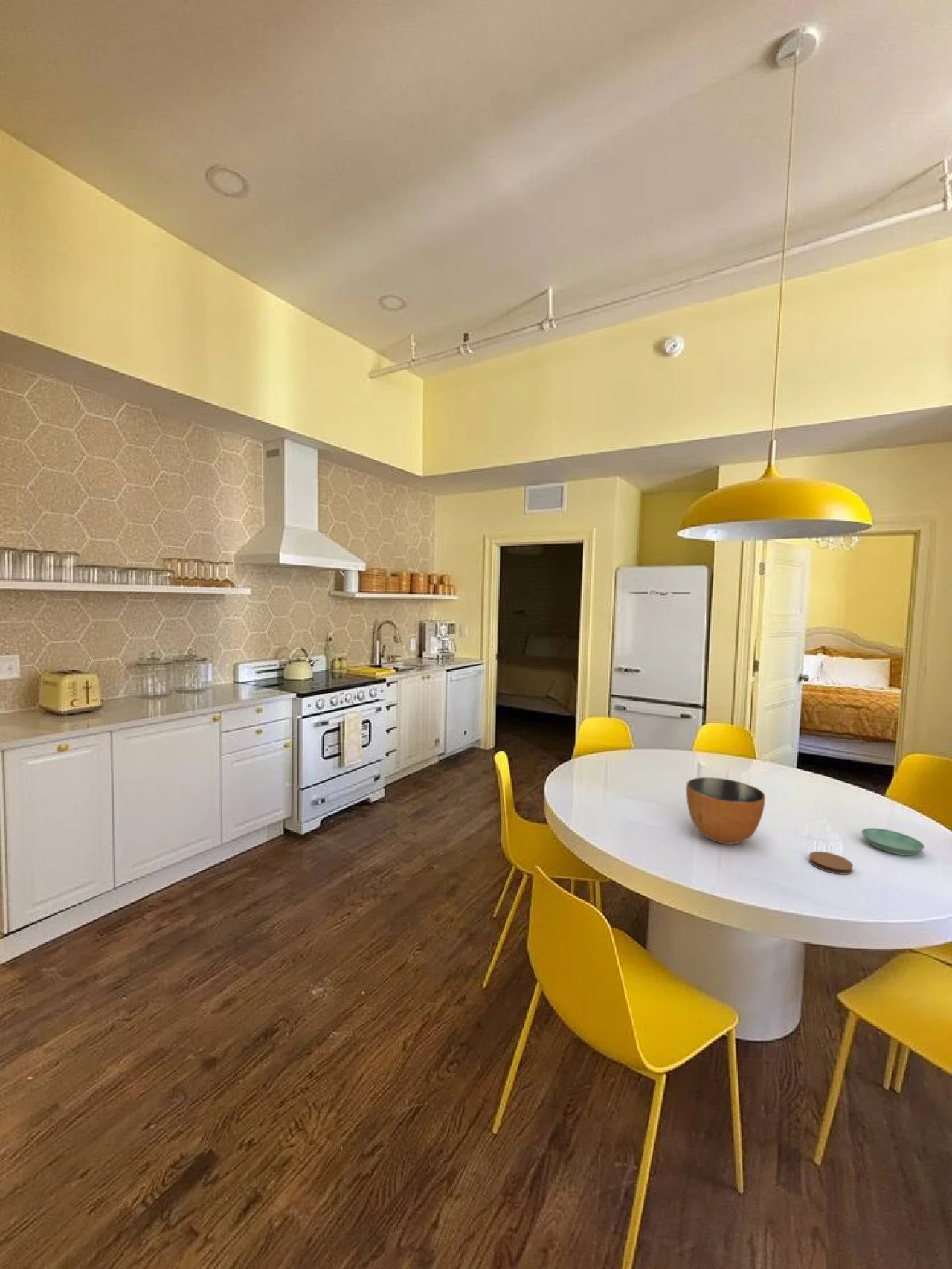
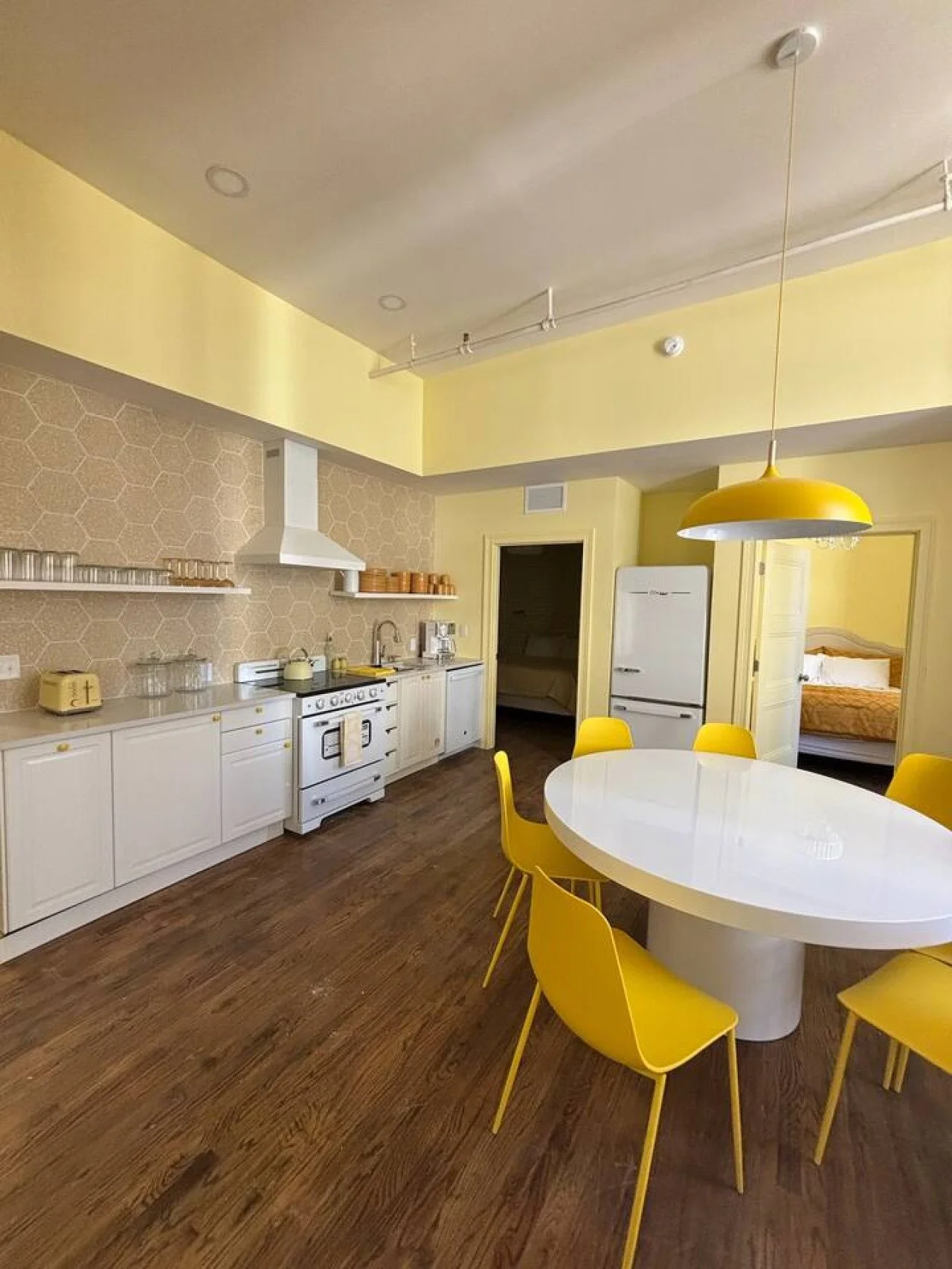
- saucer [861,827,925,856]
- coaster [808,851,854,875]
- bowl [686,777,766,845]
